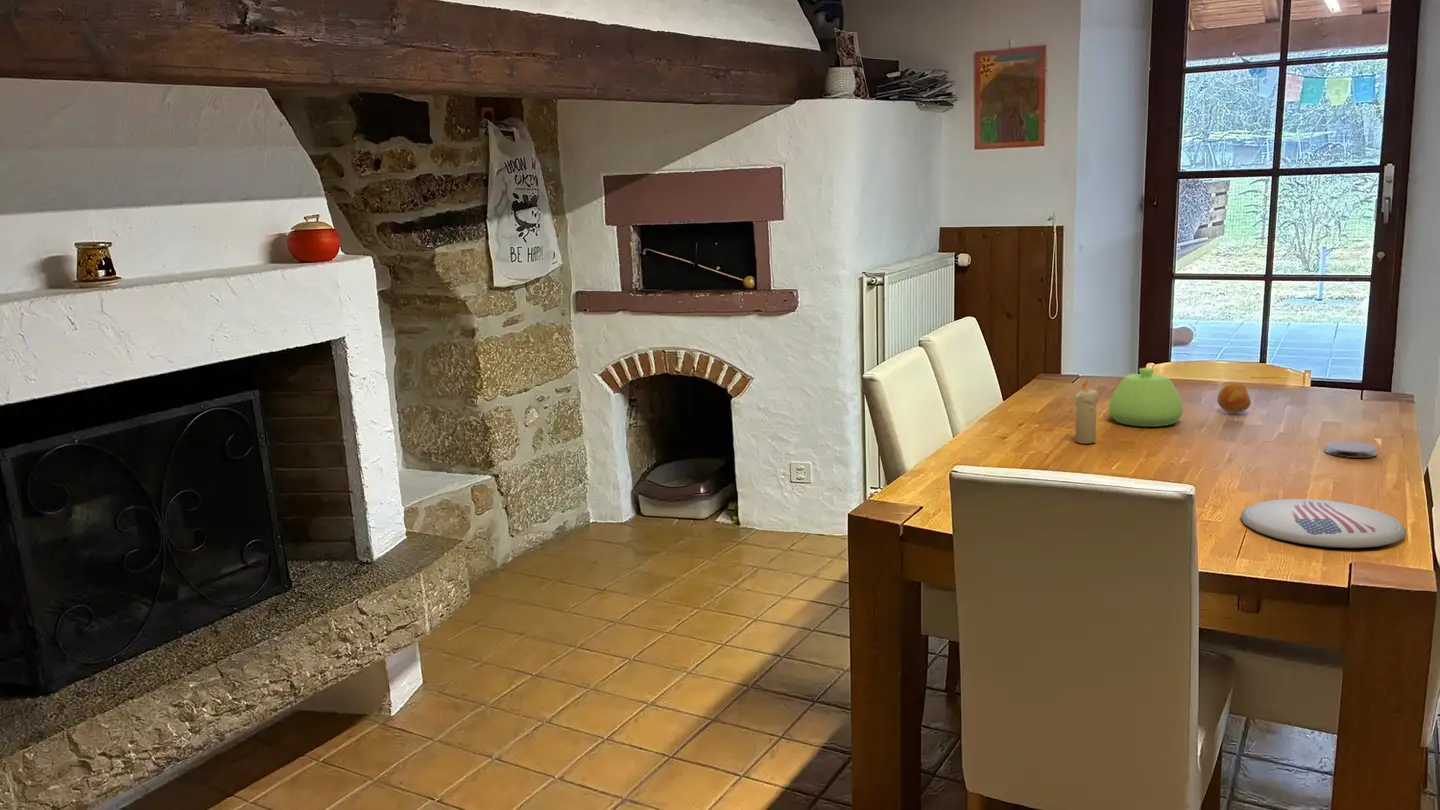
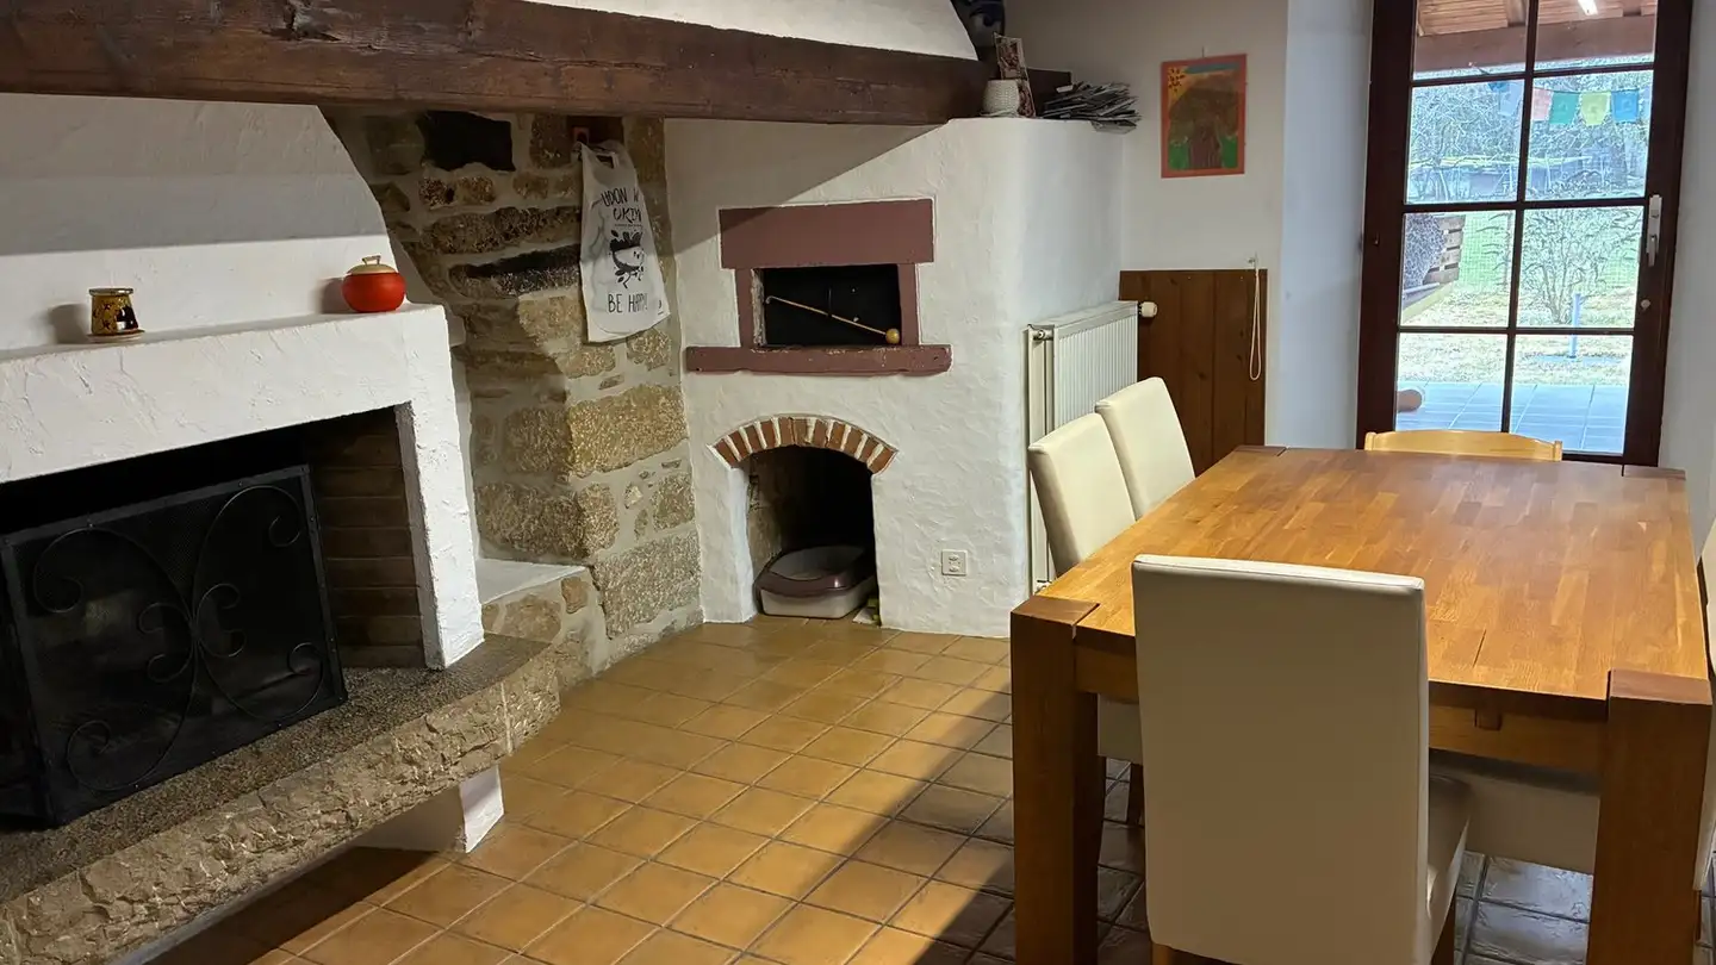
- candle [1074,379,1099,445]
- teapot [1108,367,1184,428]
- coaster [1324,440,1378,459]
- plate [1239,498,1407,549]
- fruit [1216,382,1252,414]
